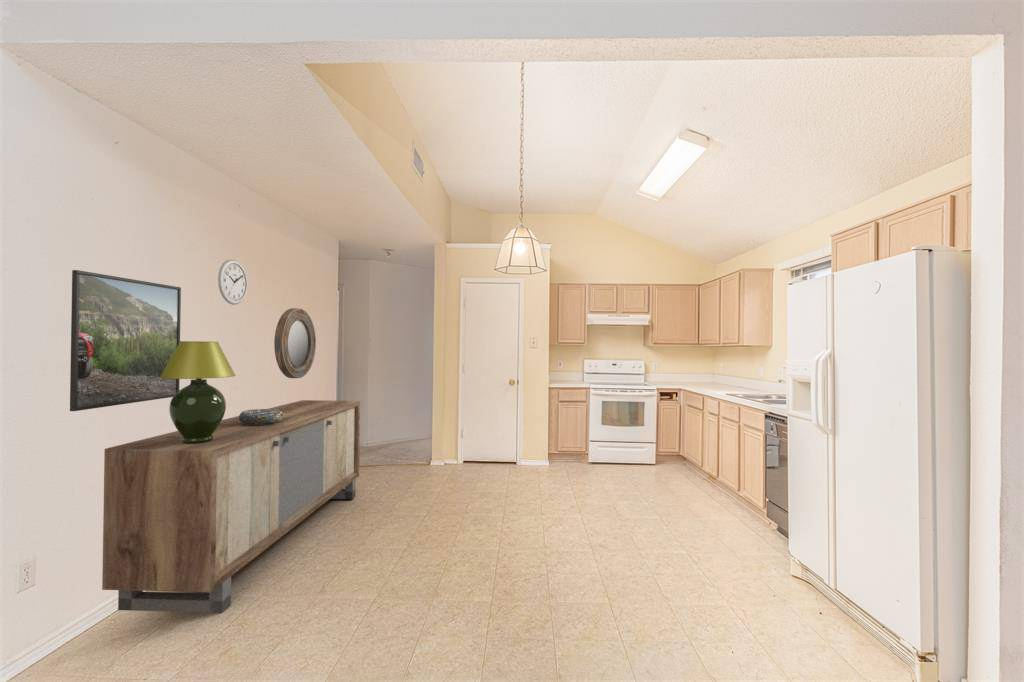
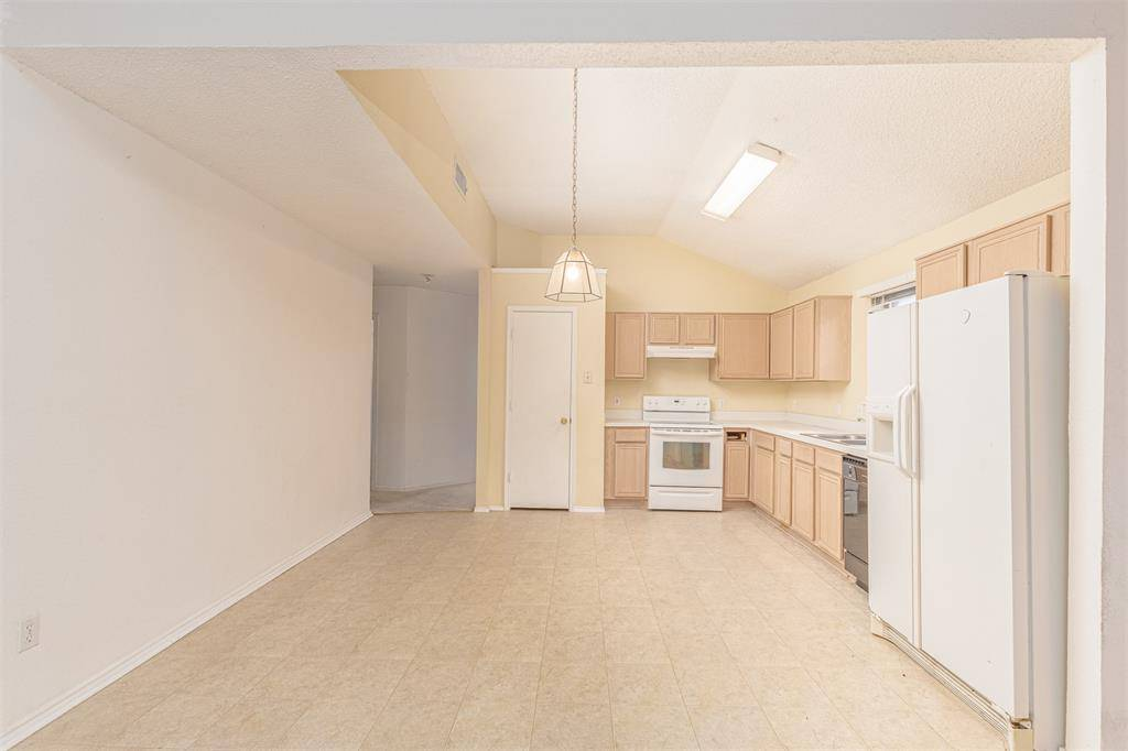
- wall clock [217,258,248,306]
- home mirror [273,307,317,379]
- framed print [69,269,182,412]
- table lamp [159,340,237,444]
- sideboard [101,399,361,614]
- decorative bowl [238,408,283,425]
